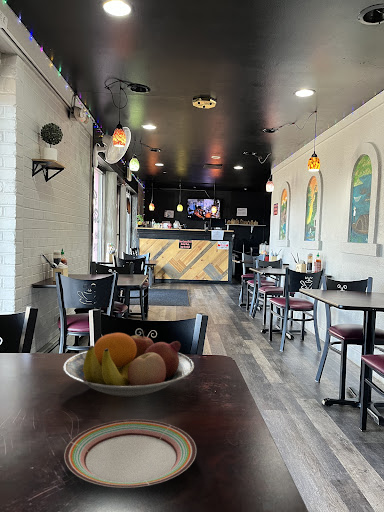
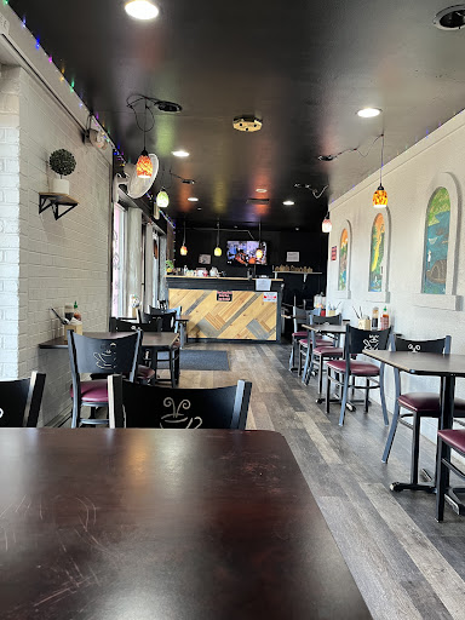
- plate [63,419,197,489]
- fruit bowl [62,330,195,398]
